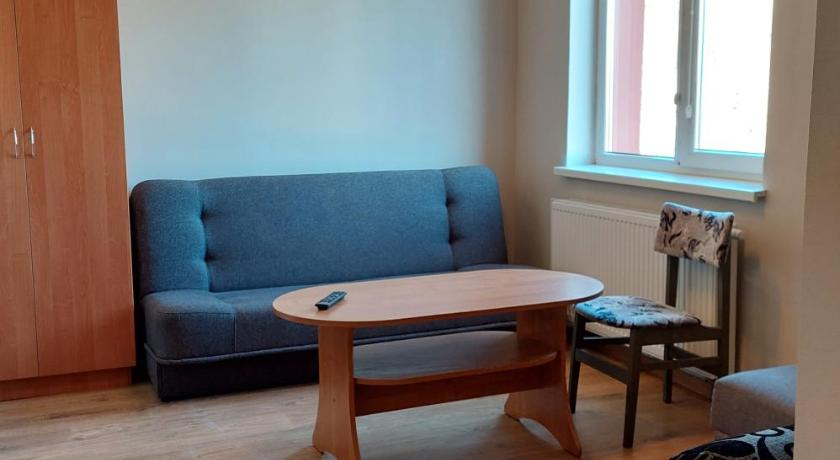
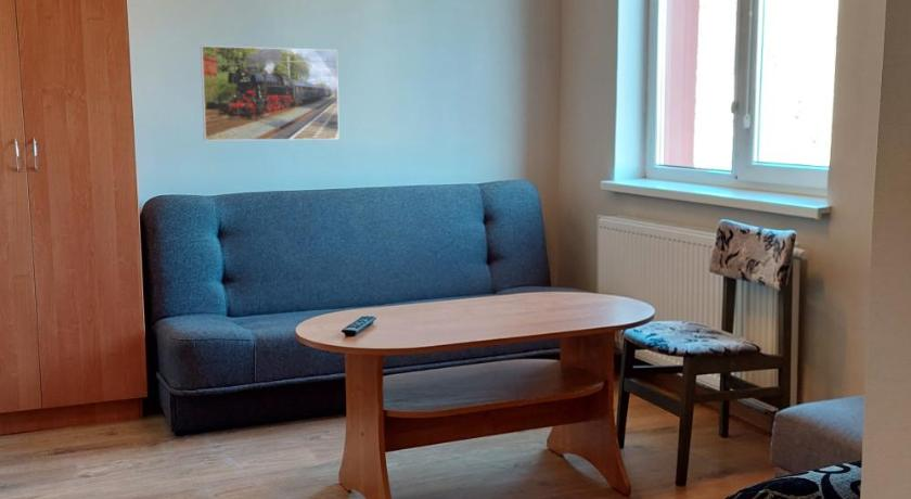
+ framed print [200,44,341,142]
